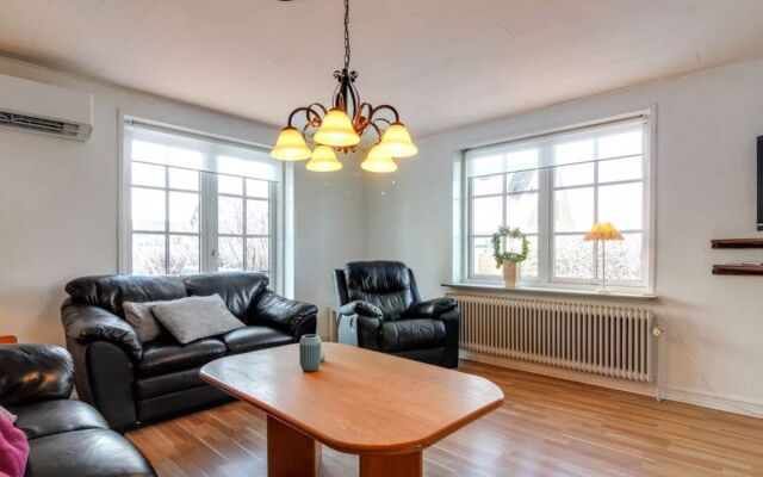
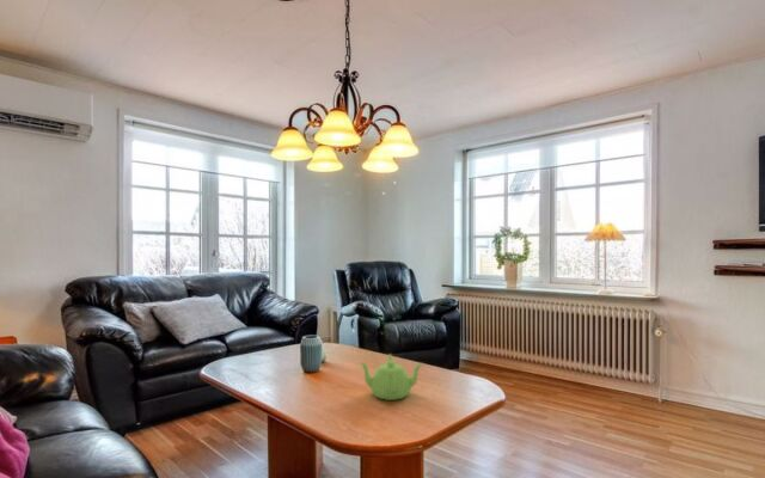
+ teapot [359,353,426,402]
